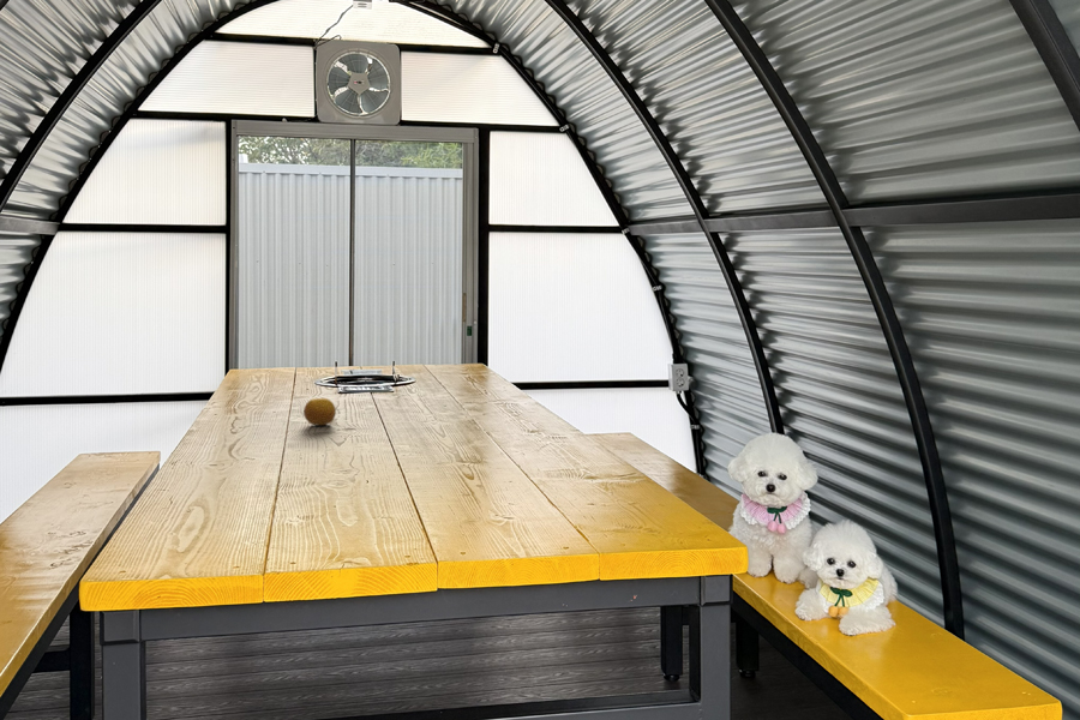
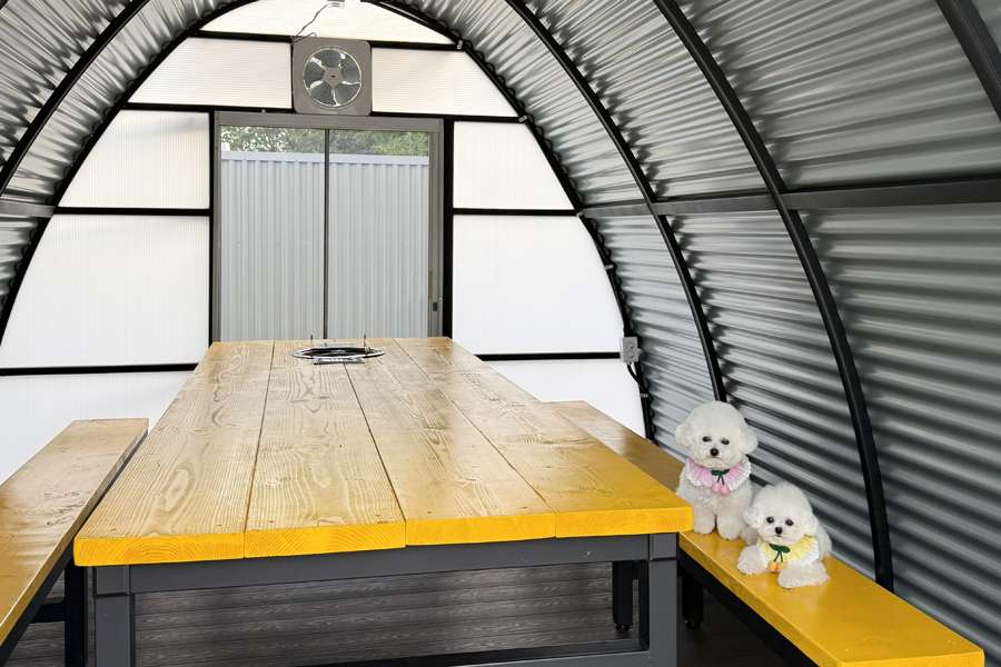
- fruit [302,397,337,426]
